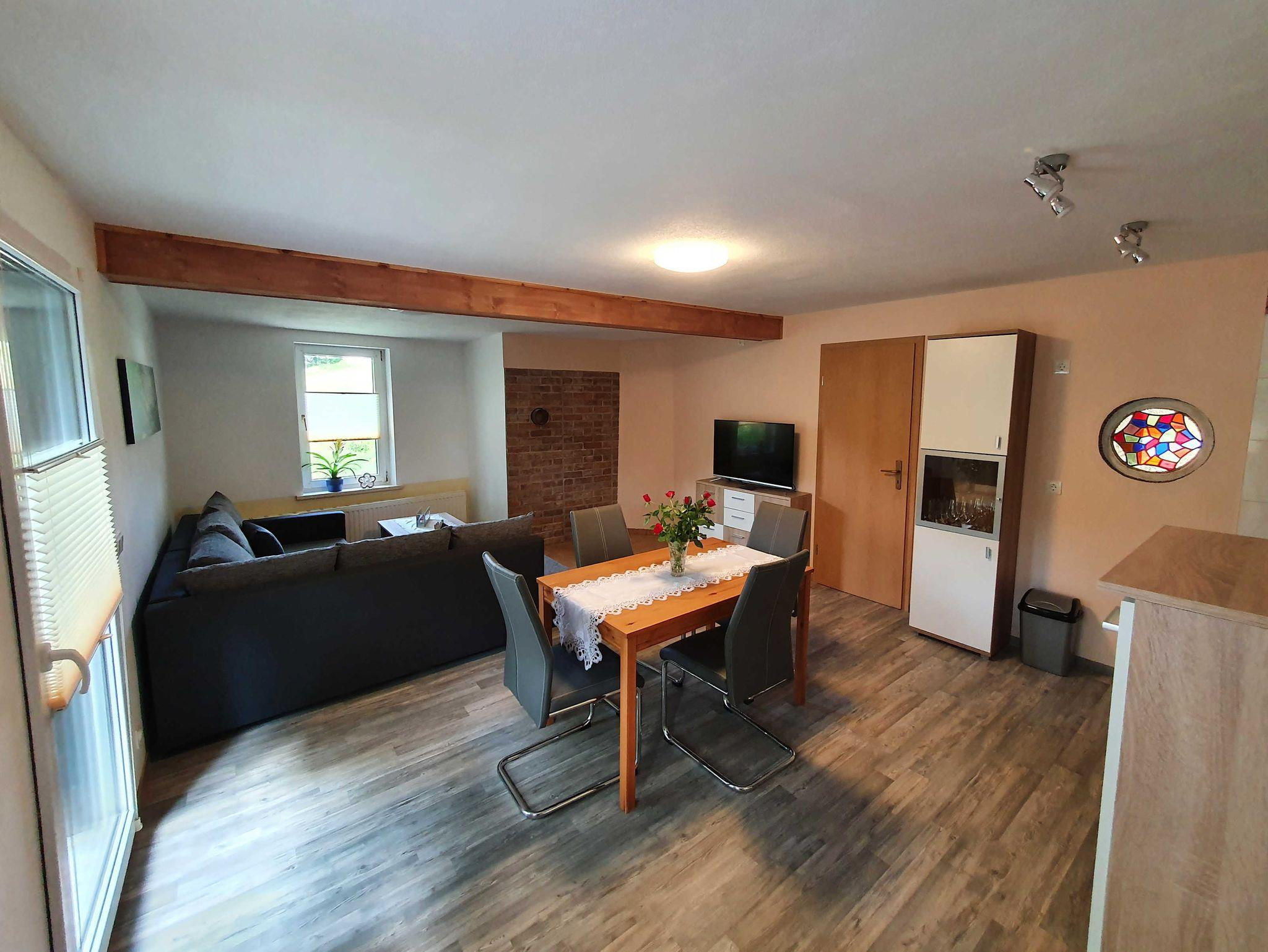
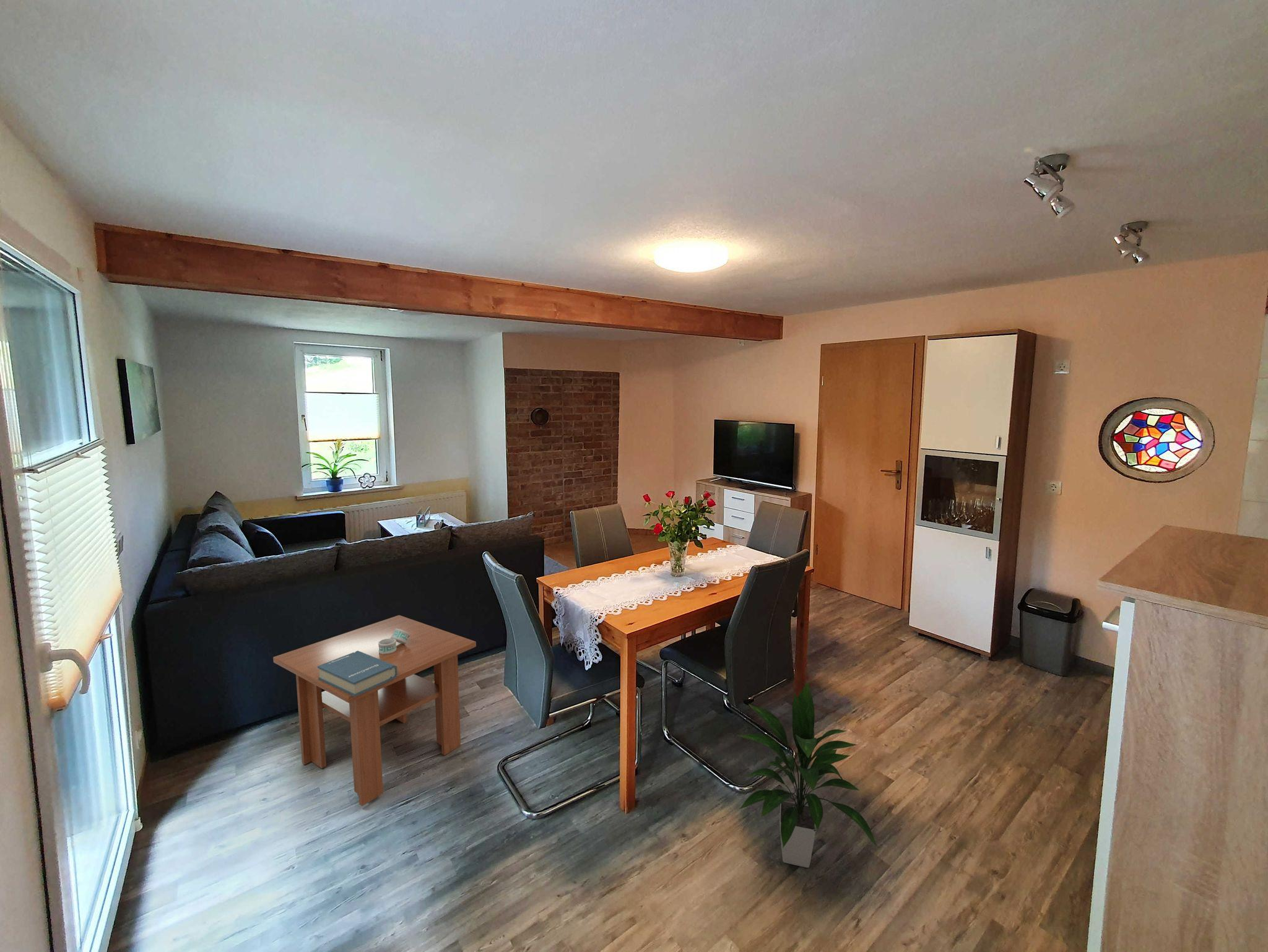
+ coffee table [272,615,477,807]
+ indoor plant [737,681,879,868]
+ hardback book [318,651,397,696]
+ napkin ring [378,628,410,654]
